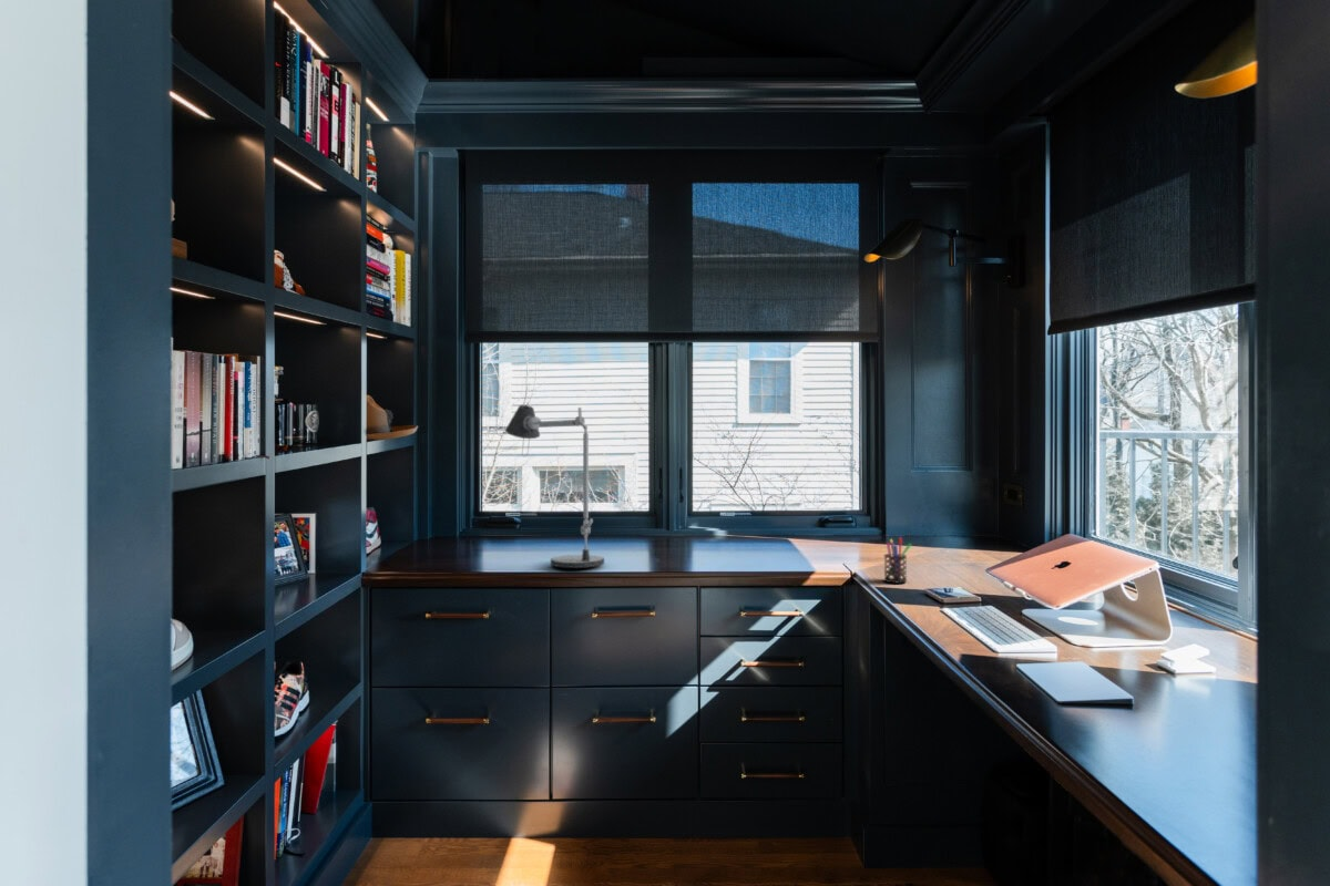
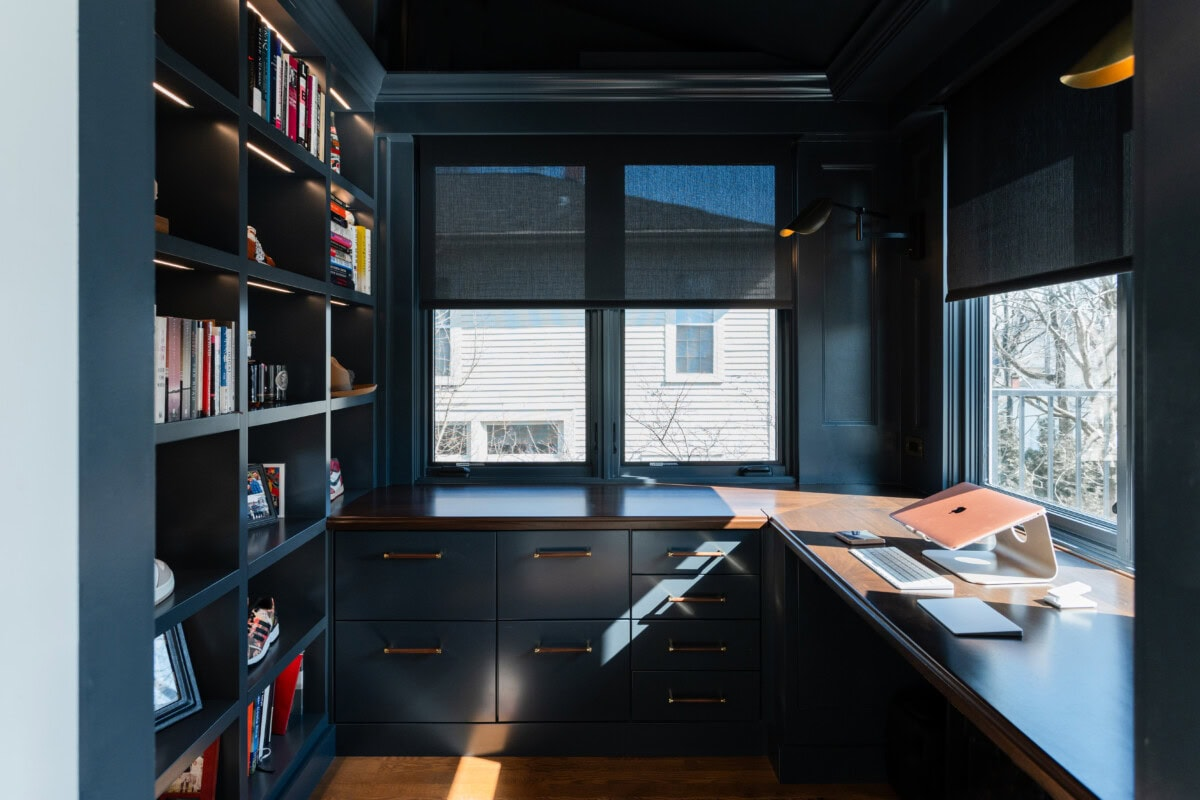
- pen holder [883,536,912,585]
- desk lamp [504,404,605,569]
